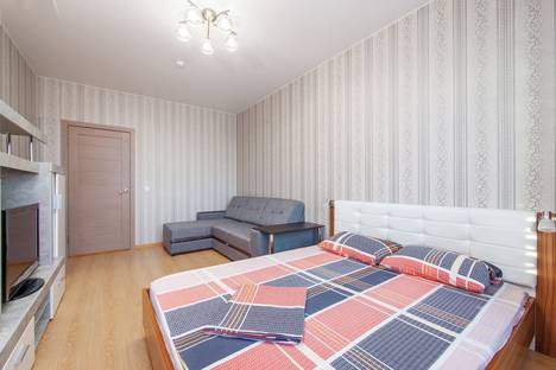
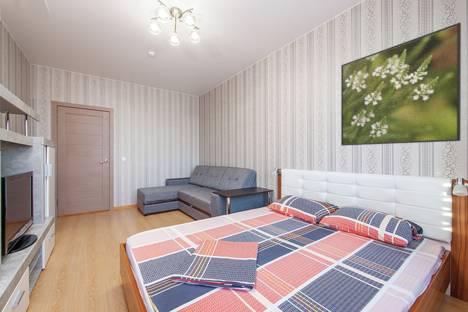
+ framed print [340,22,462,147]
